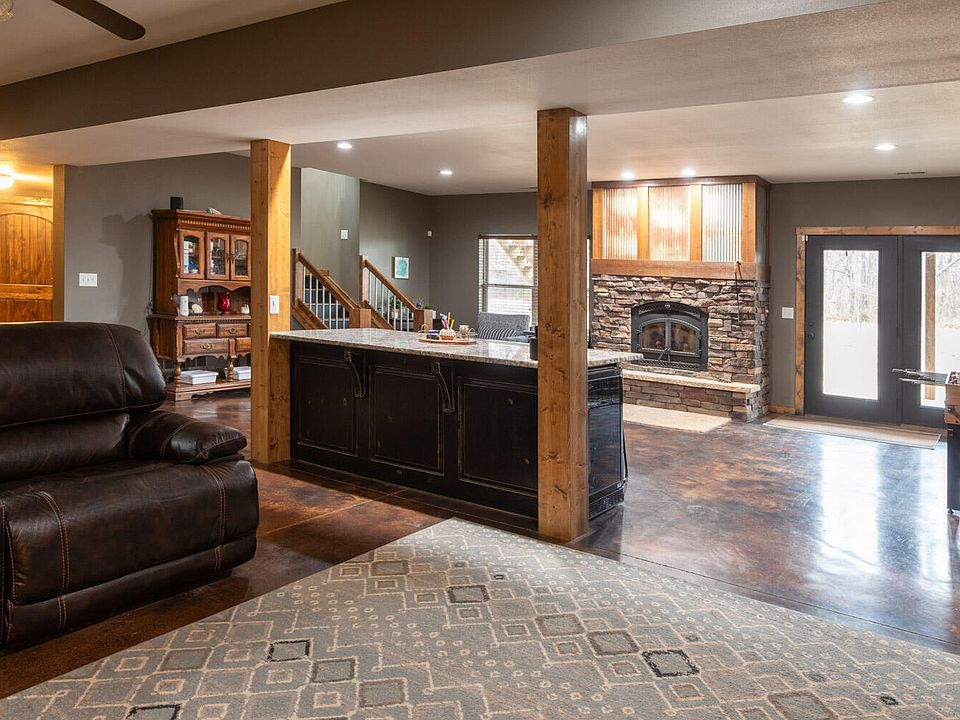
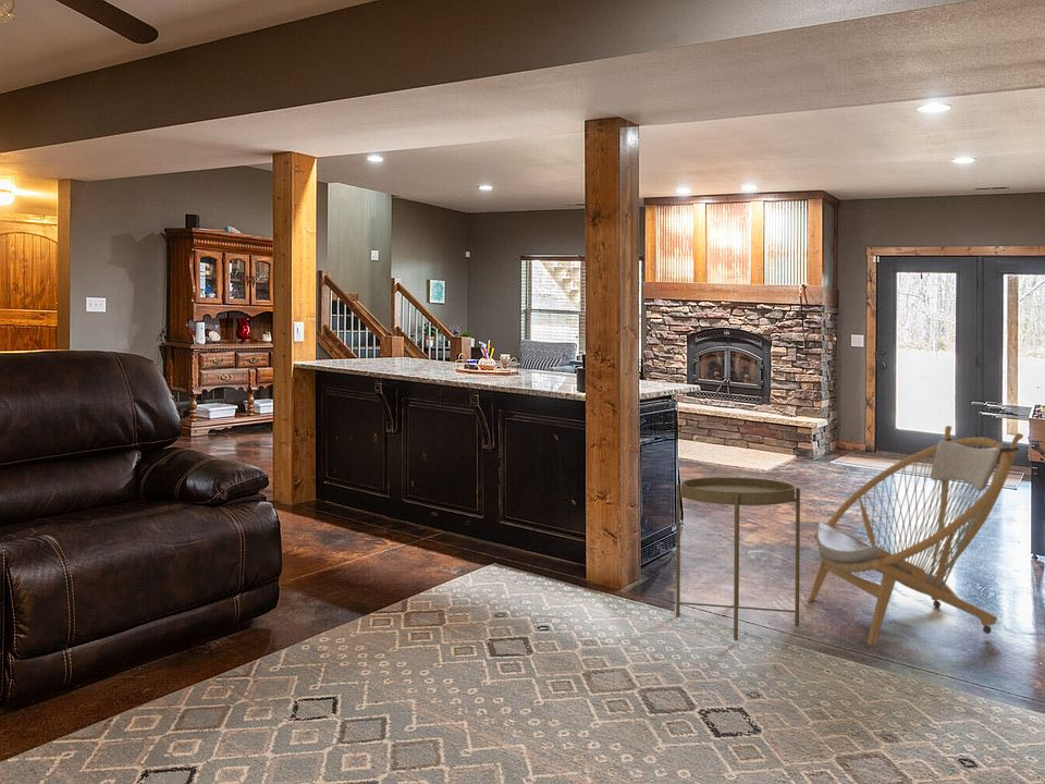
+ armchair [808,425,1024,647]
+ side table [675,476,801,641]
